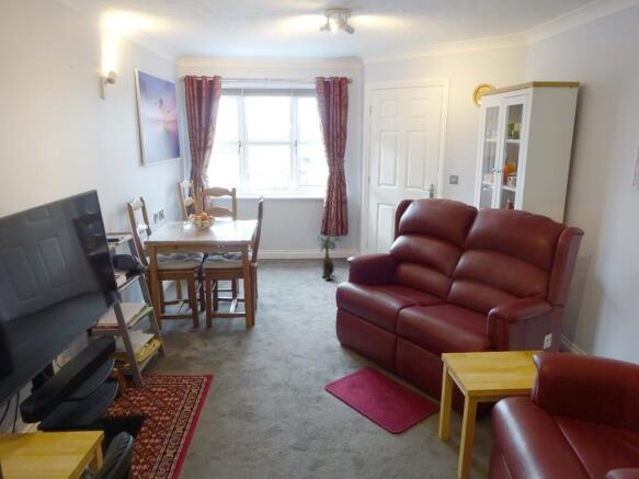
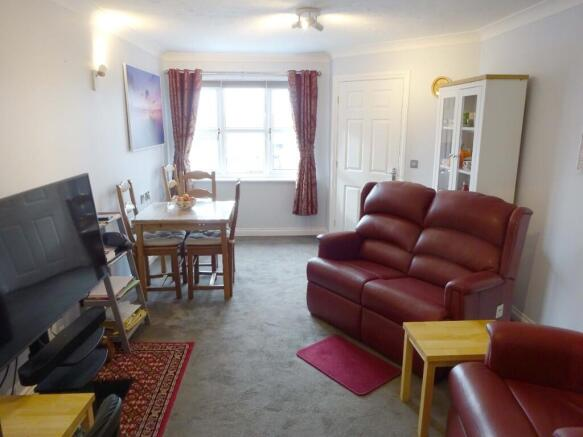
- decorative plant [315,233,343,281]
